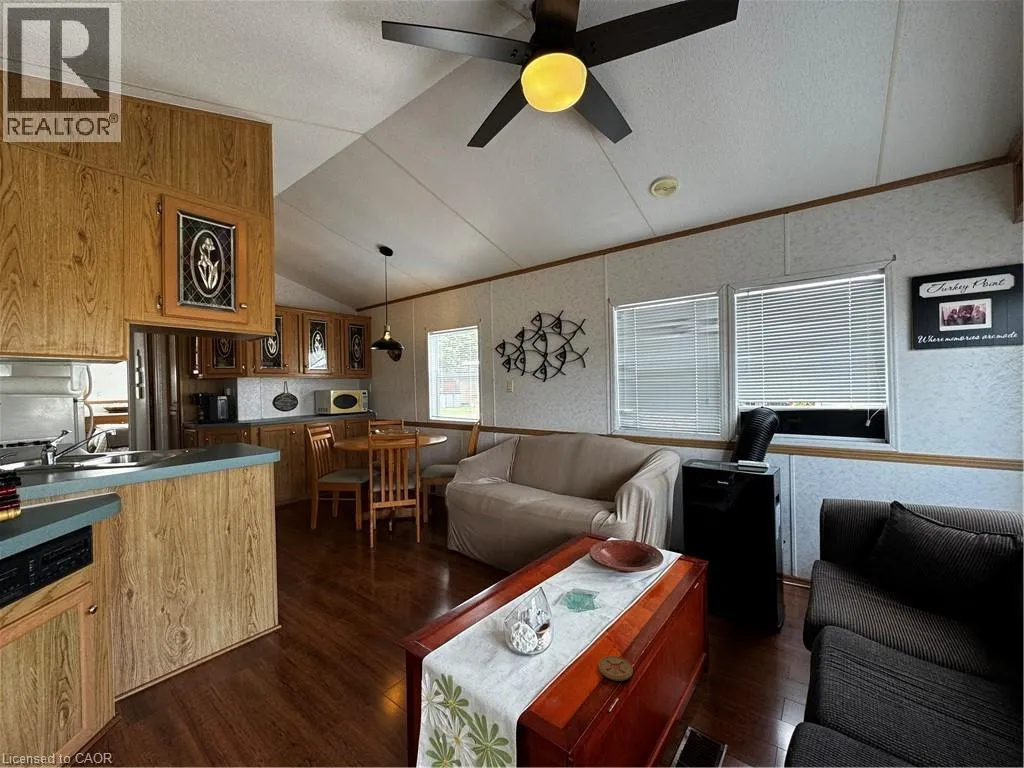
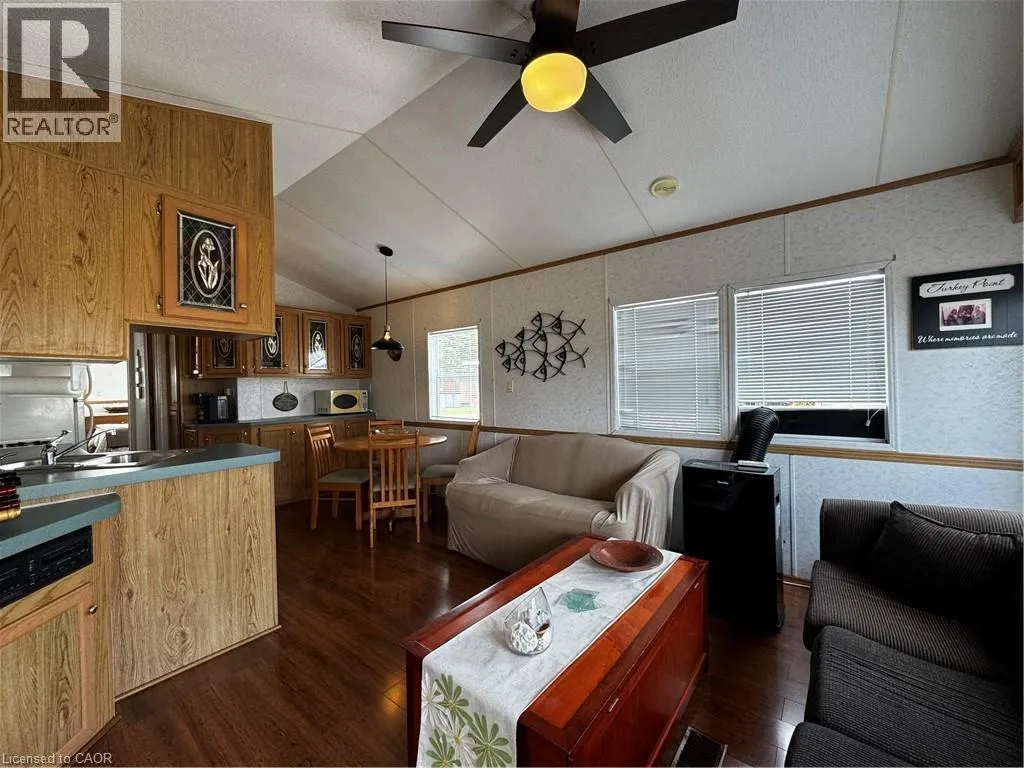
- coaster [597,655,634,682]
